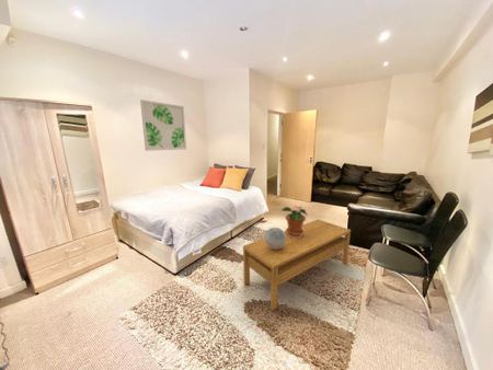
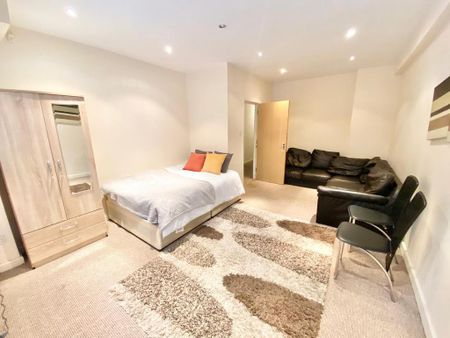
- decorative sphere [264,227,286,250]
- wall art [139,99,187,152]
- coffee table [242,218,352,311]
- potted plant [280,205,308,238]
